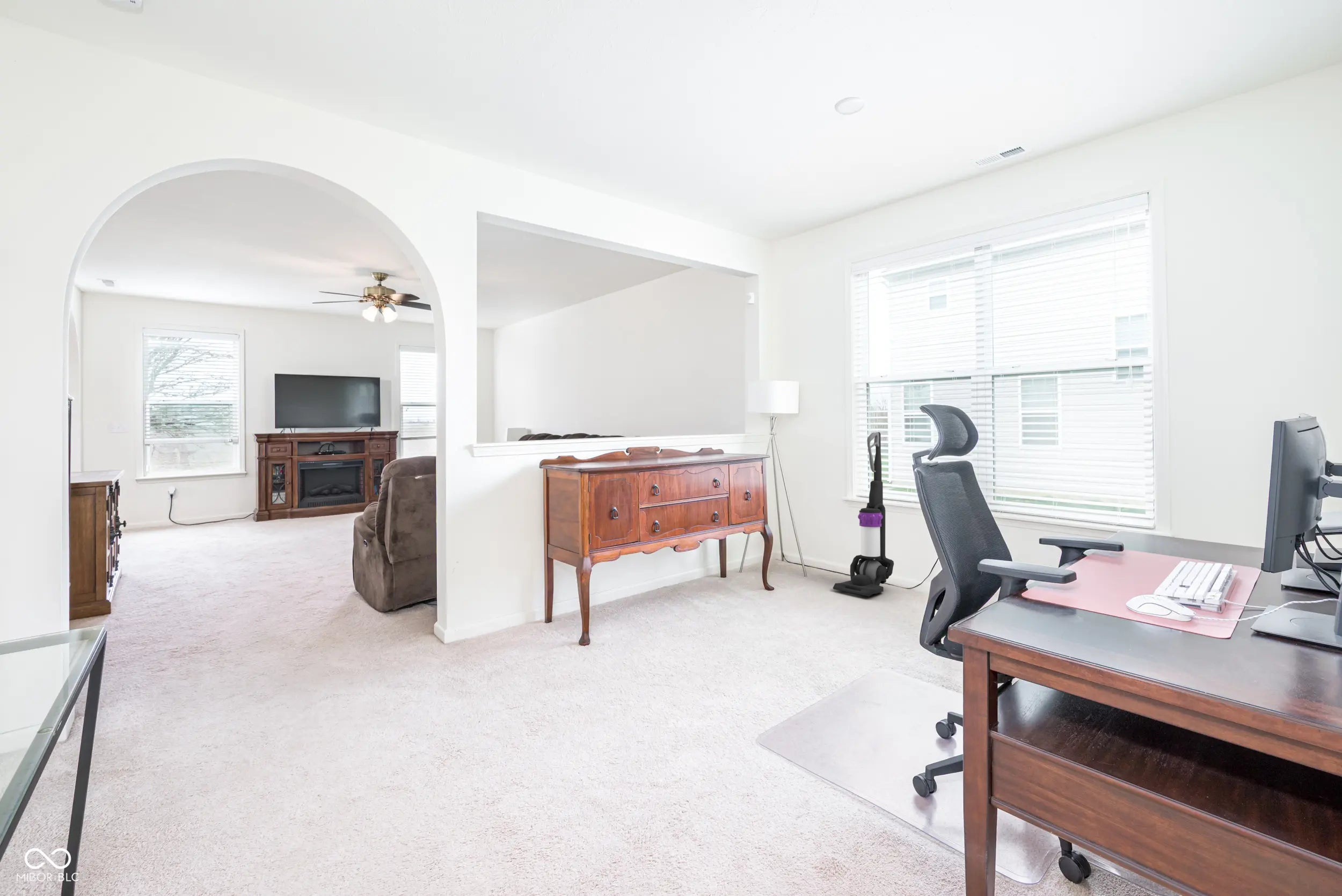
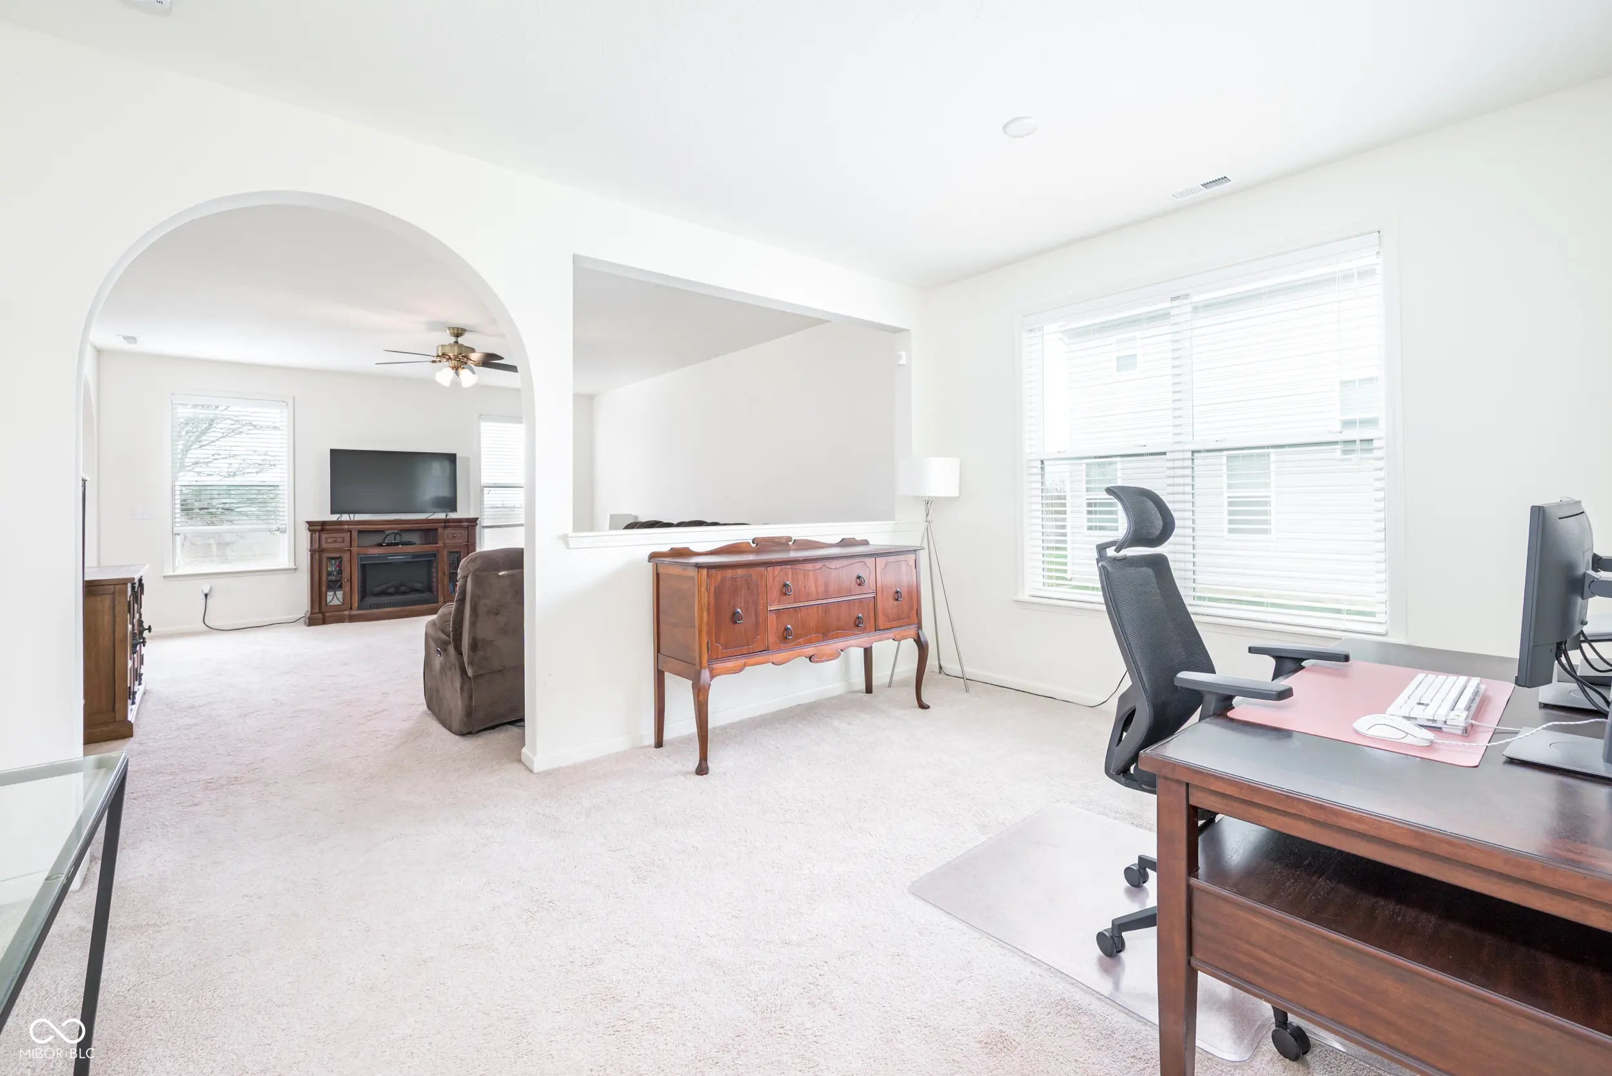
- vacuum cleaner [833,432,894,597]
